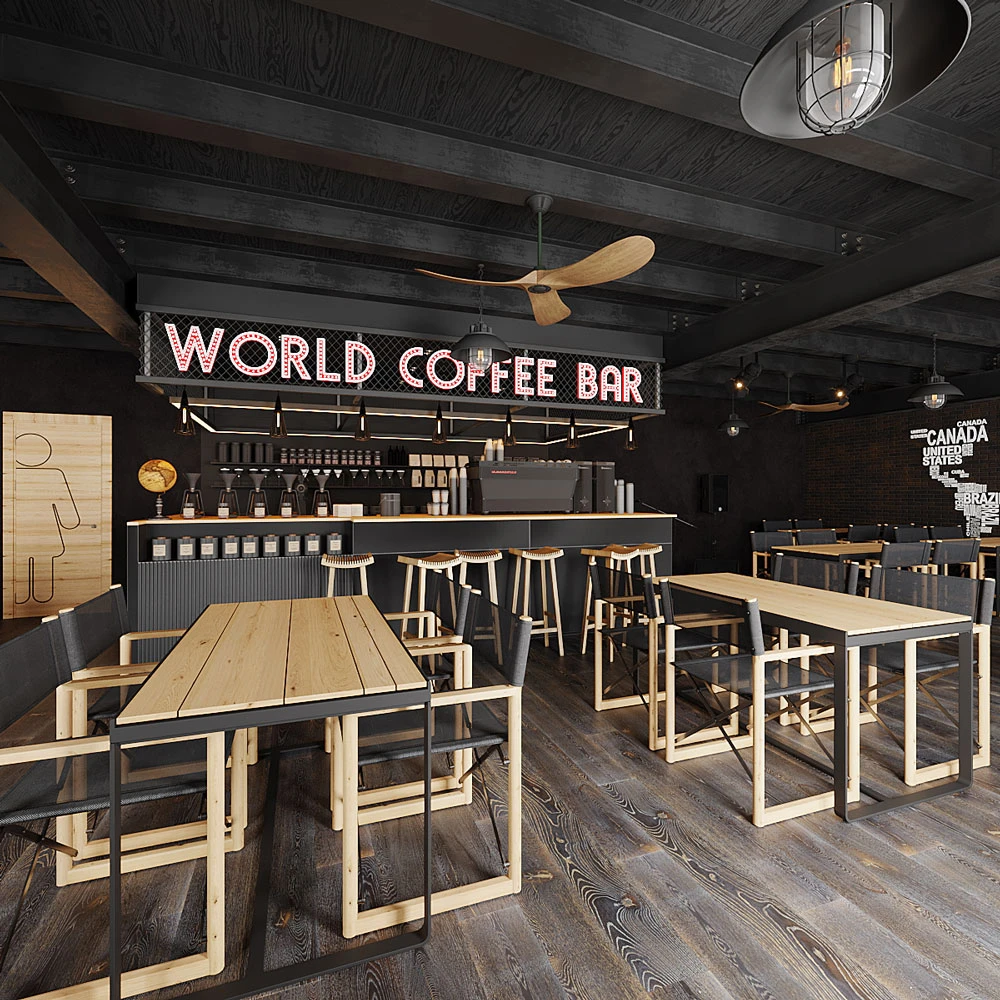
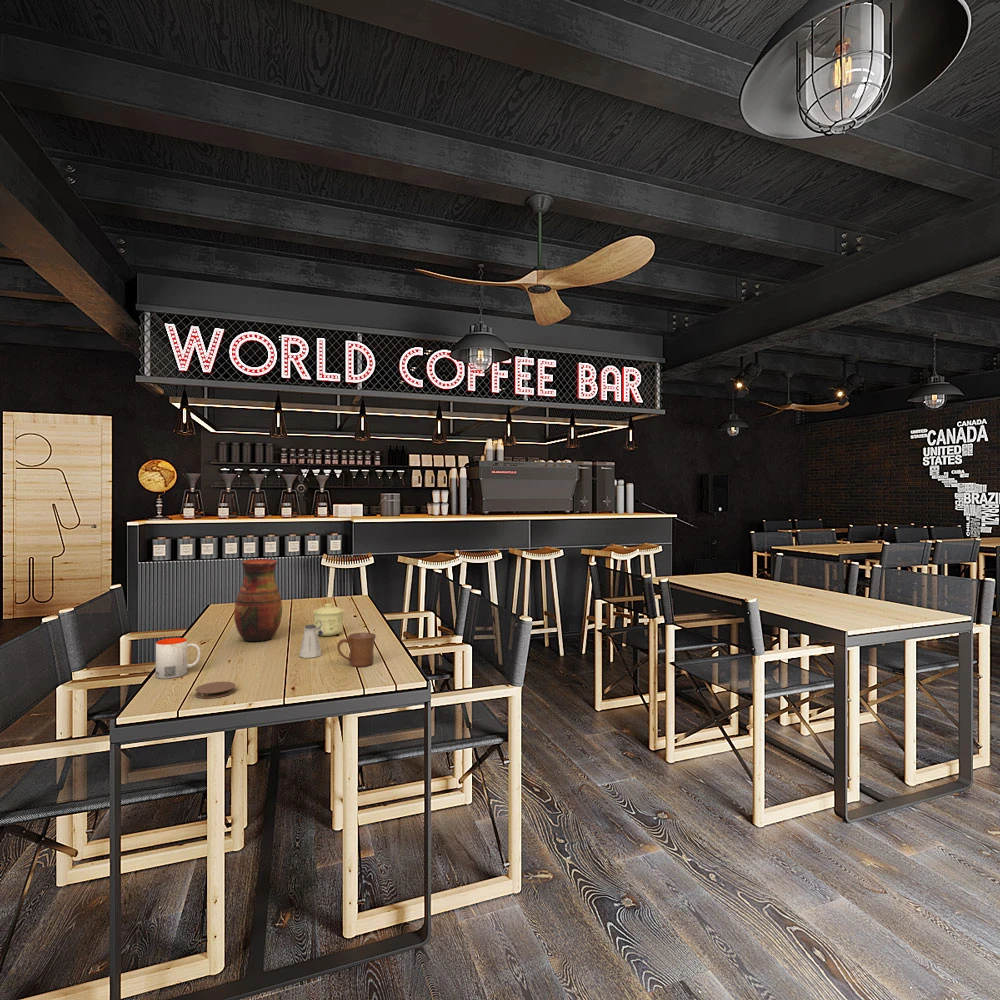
+ mug [155,637,202,680]
+ coaster [194,681,236,699]
+ sugar bowl [312,602,345,637]
+ mug [336,632,377,668]
+ saltshaker [298,624,323,659]
+ vase [233,558,283,643]
